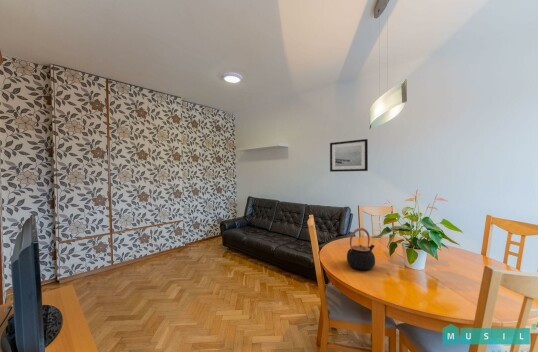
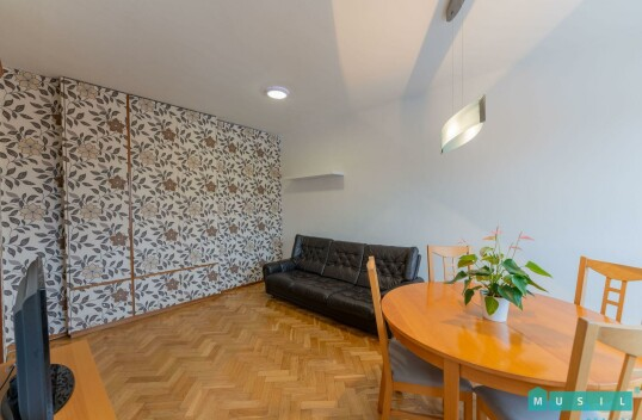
- wall art [329,138,369,173]
- teapot [346,227,376,271]
